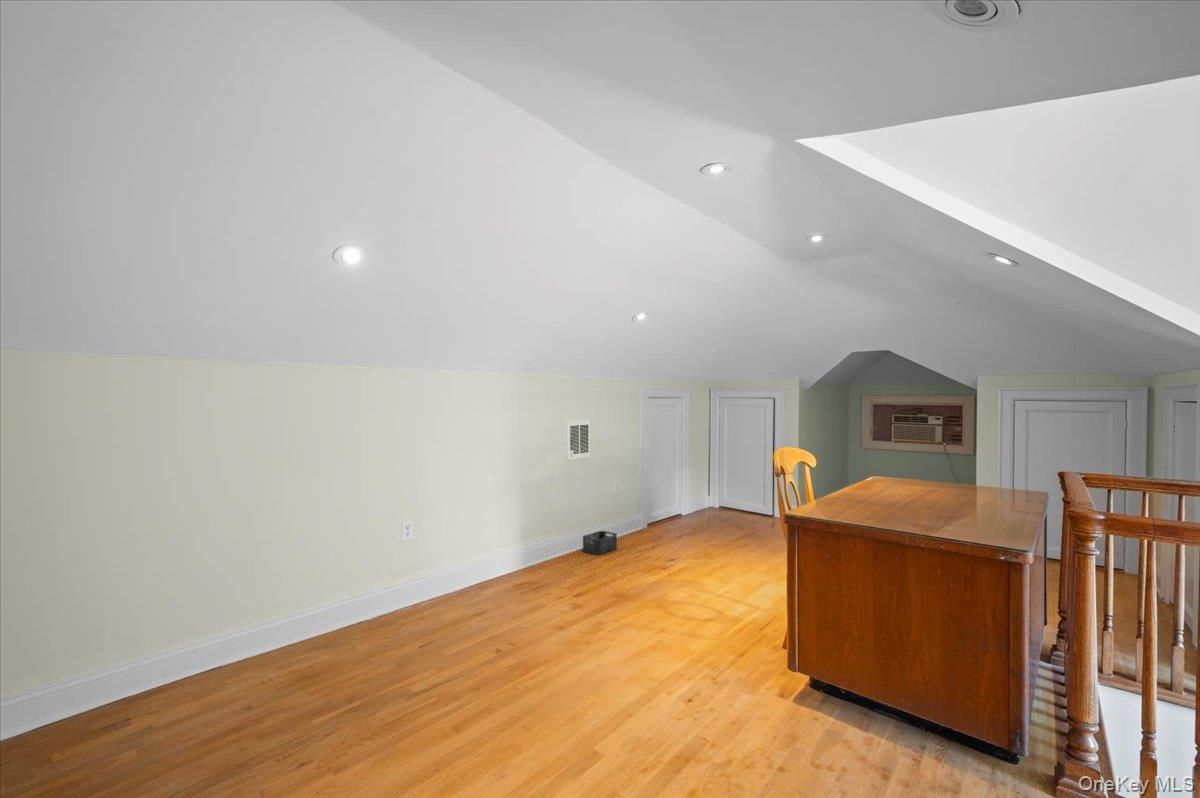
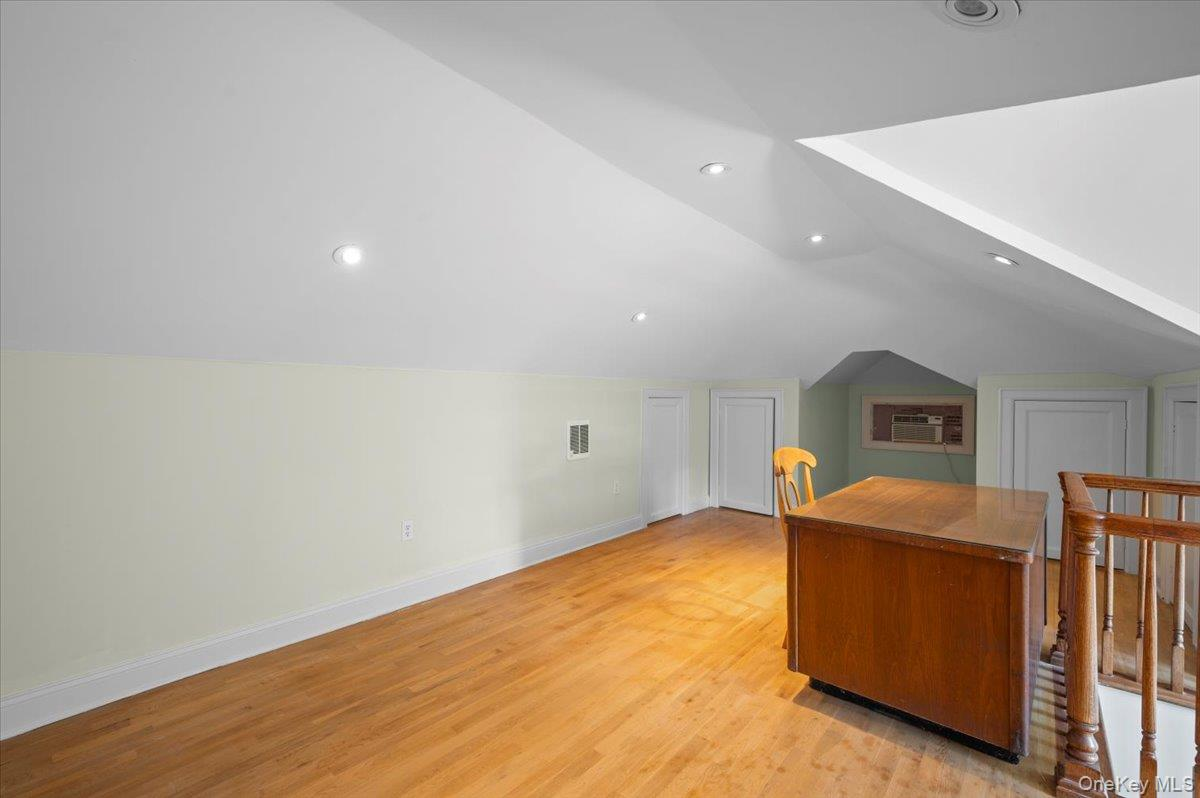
- storage bin [582,530,618,556]
